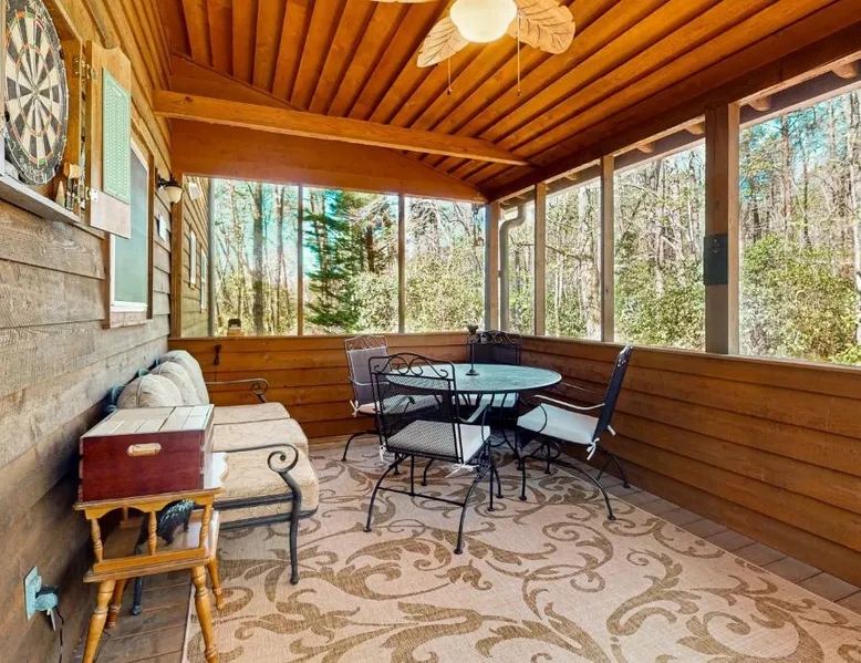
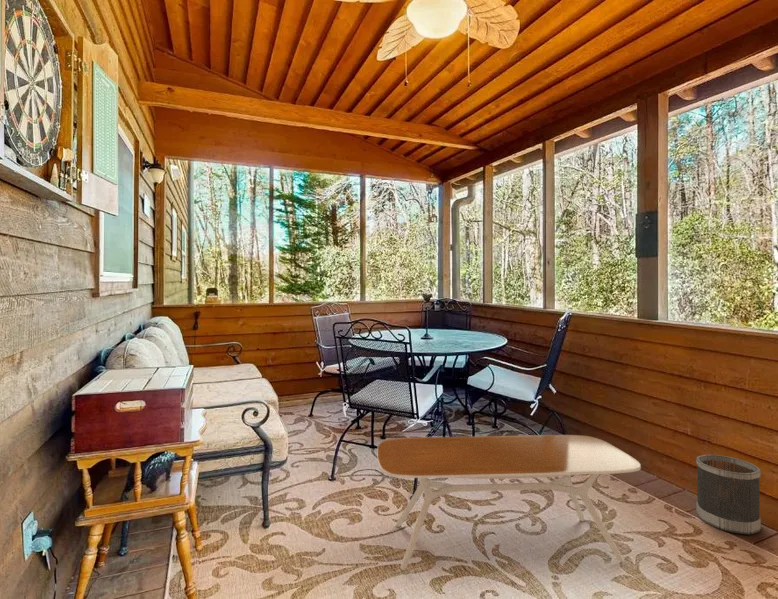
+ wastebasket [695,454,762,535]
+ coffee table [376,434,642,571]
